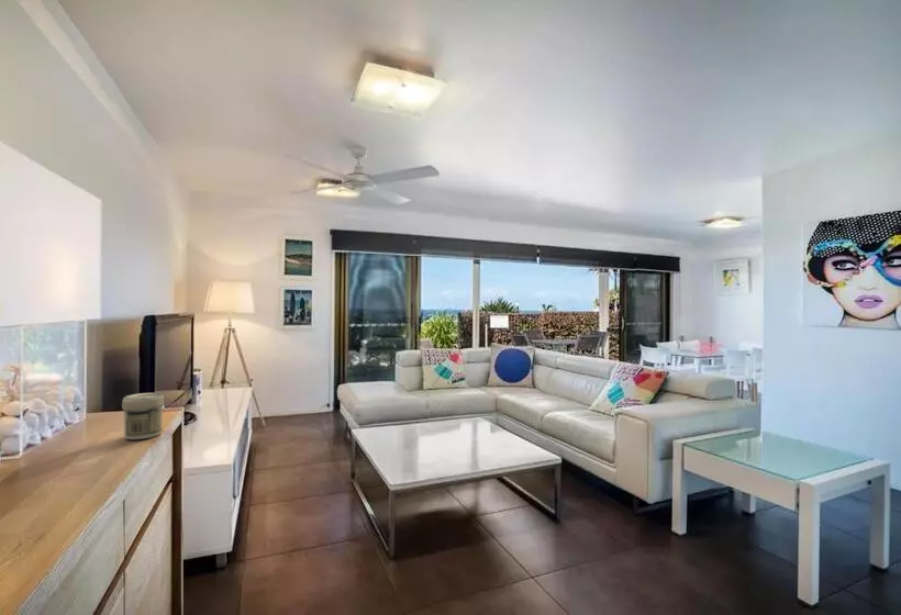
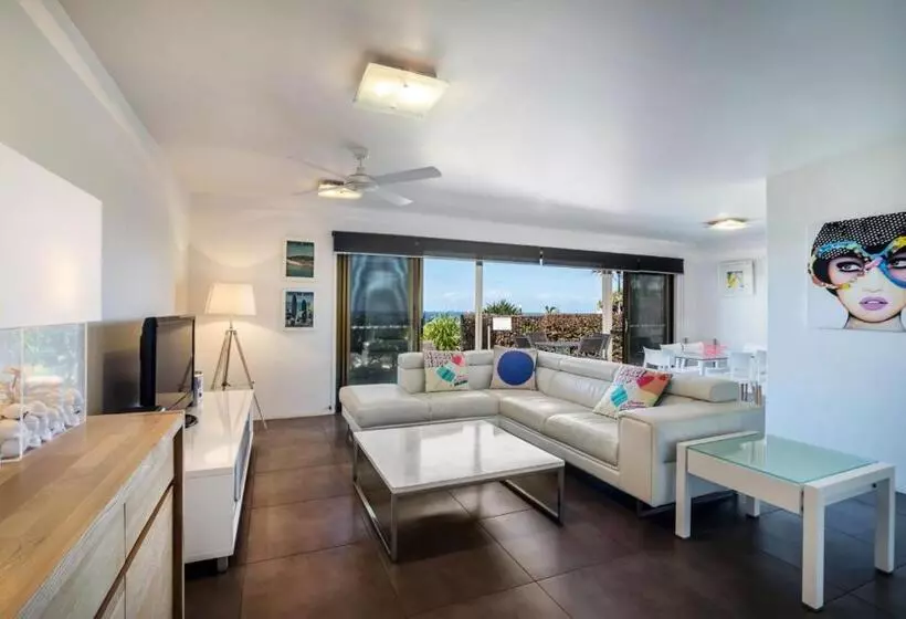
- jar [121,392,165,440]
